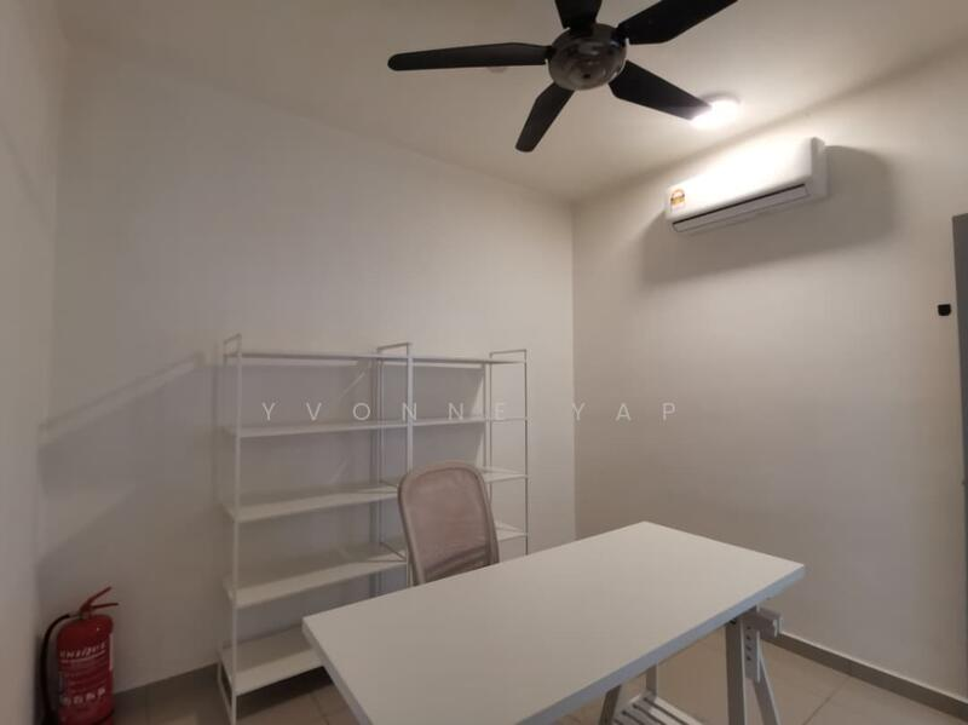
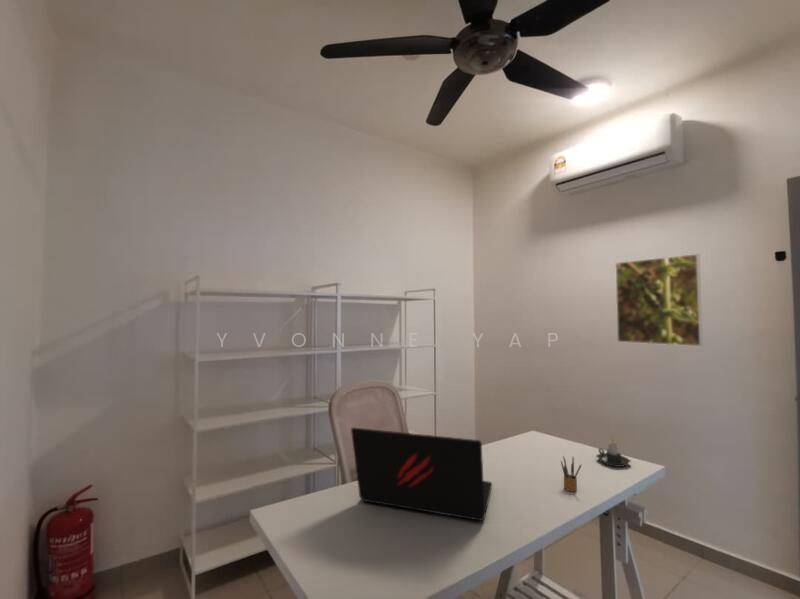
+ laptop [350,427,493,522]
+ pencil box [560,455,583,493]
+ candle [595,436,632,468]
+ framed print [614,253,704,347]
